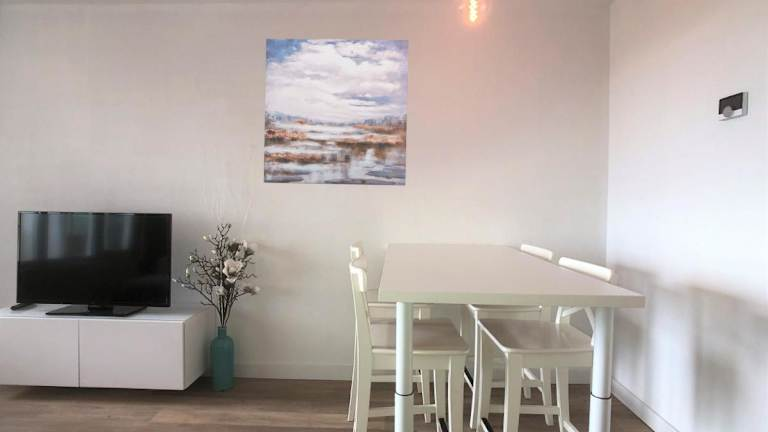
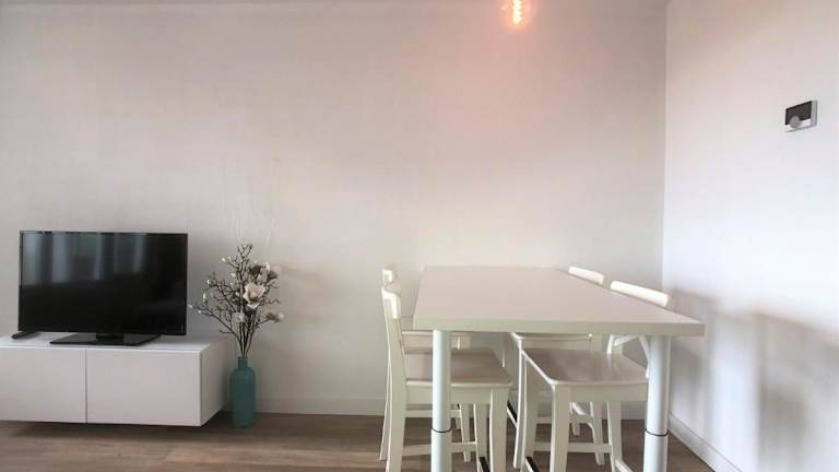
- wall art [263,38,410,186]
